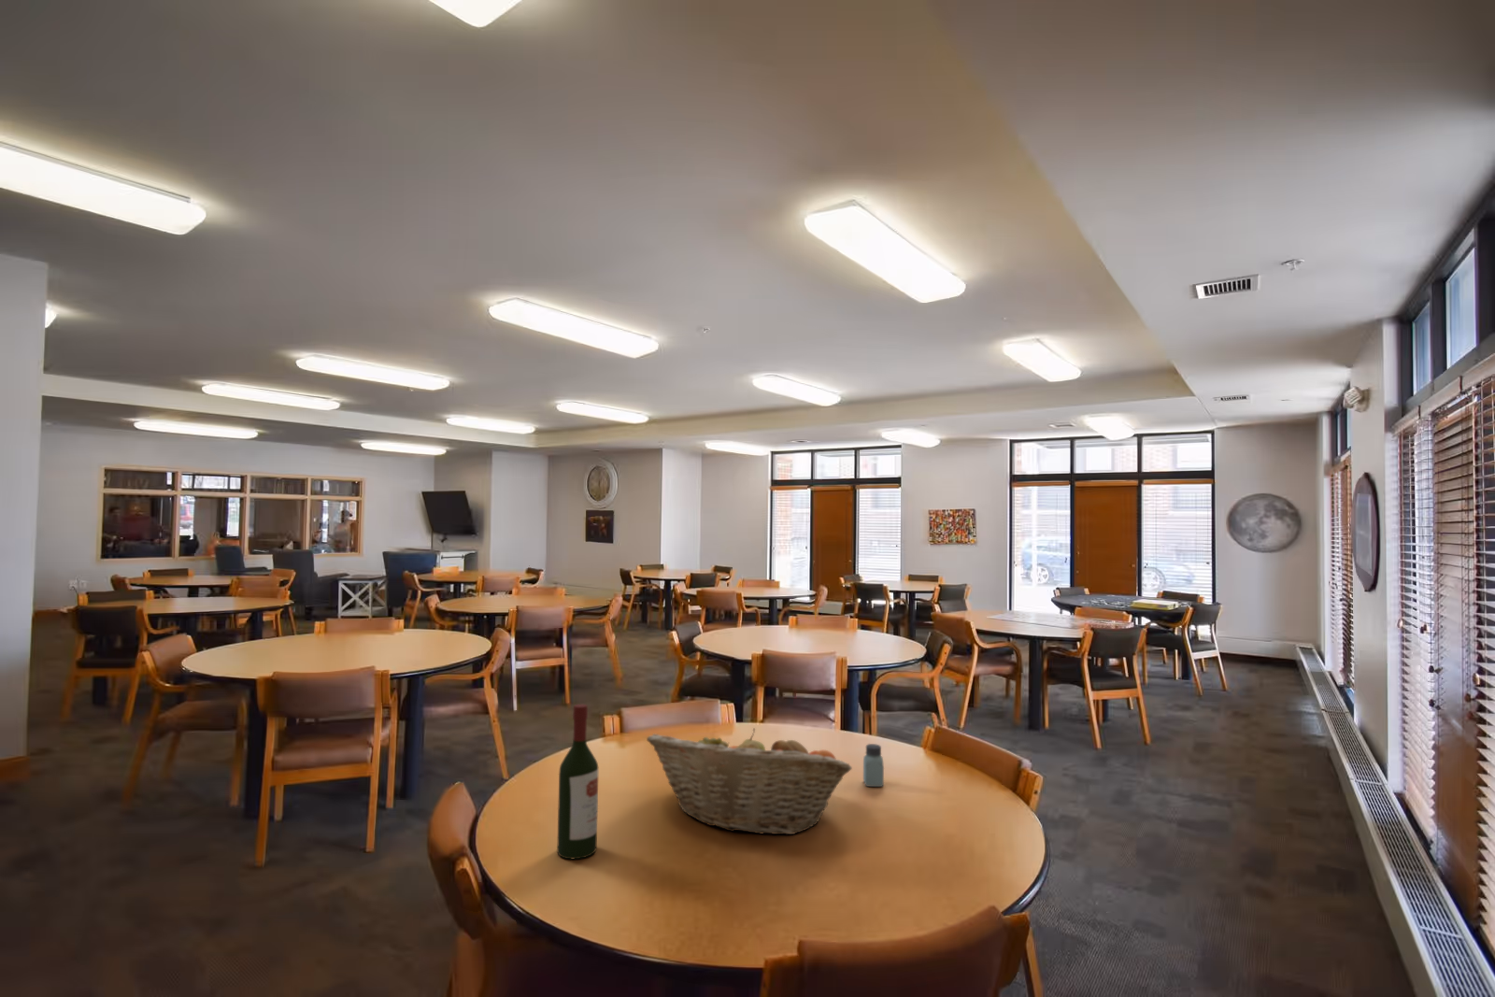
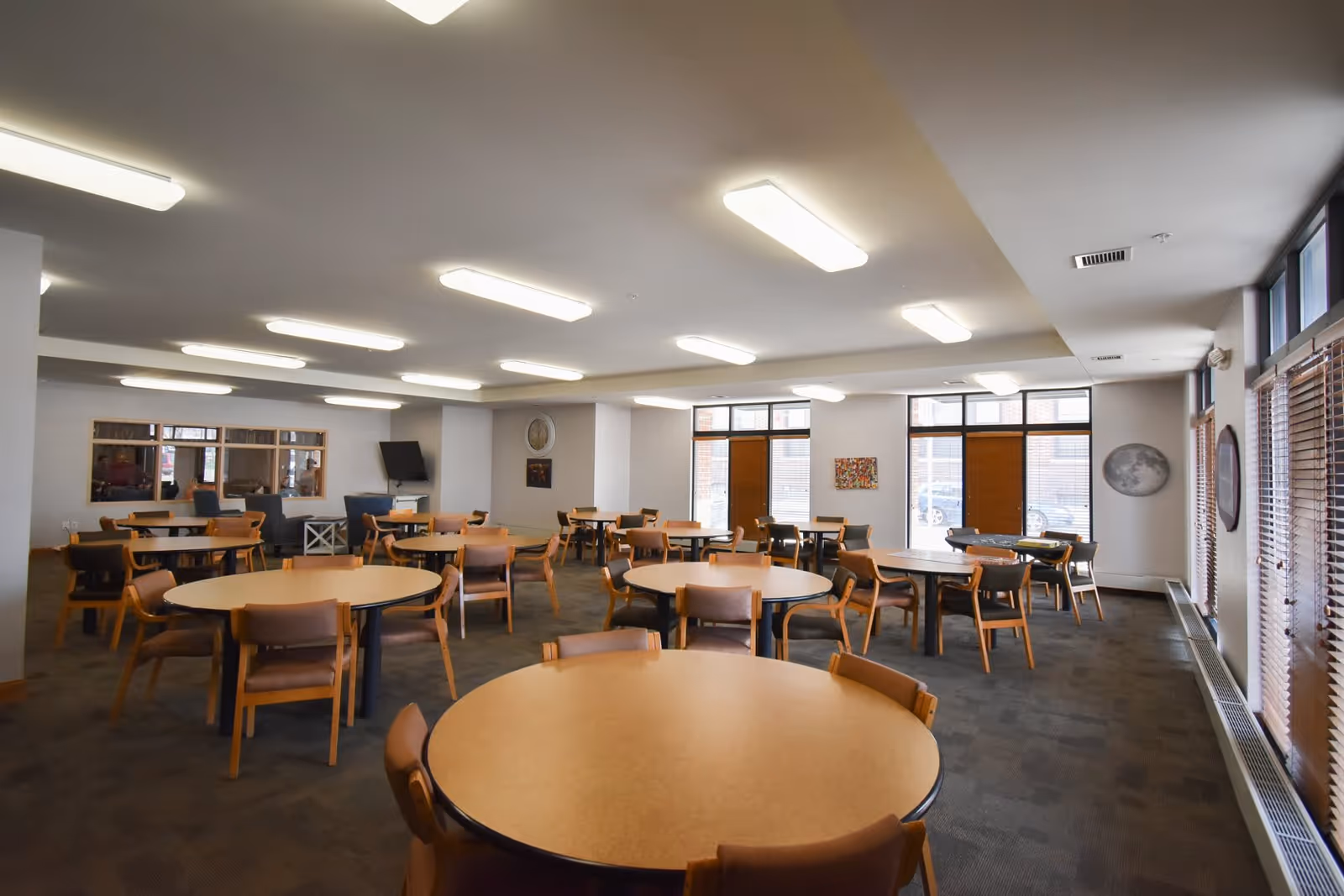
- wine bottle [556,703,598,860]
- fruit basket [645,727,853,836]
- saltshaker [862,743,884,788]
